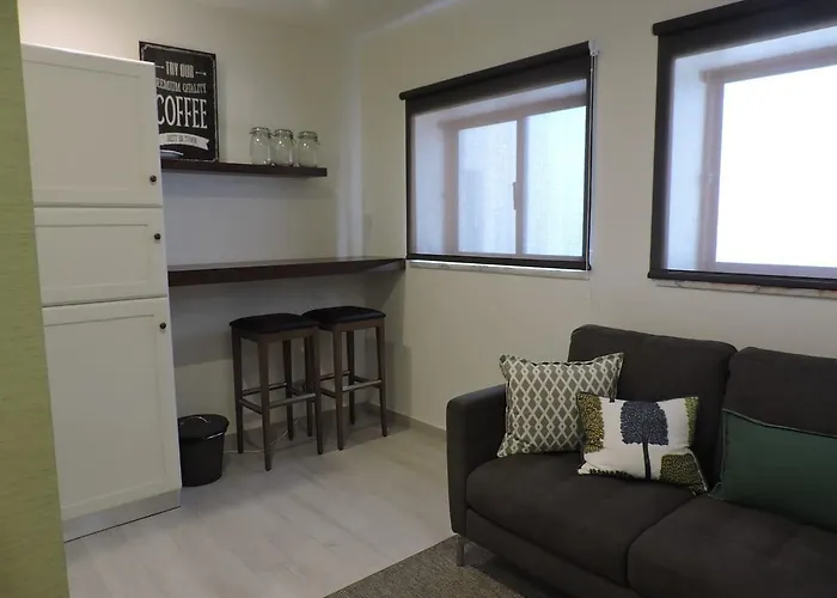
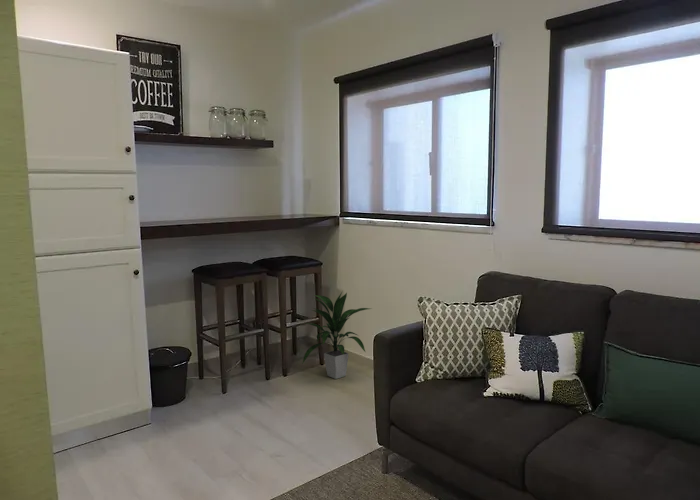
+ indoor plant [301,291,373,380]
